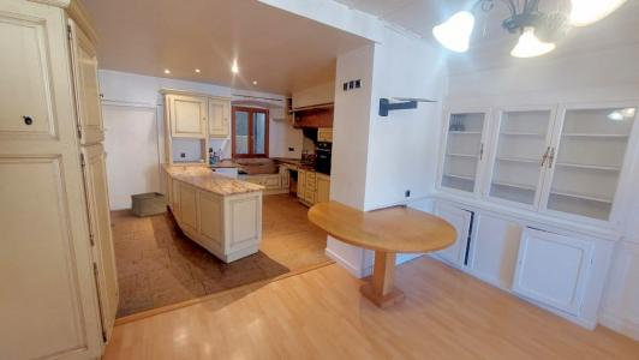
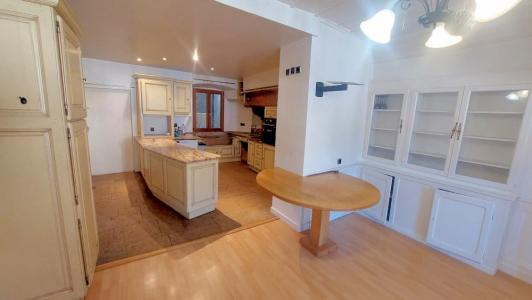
- storage bin [130,191,168,218]
